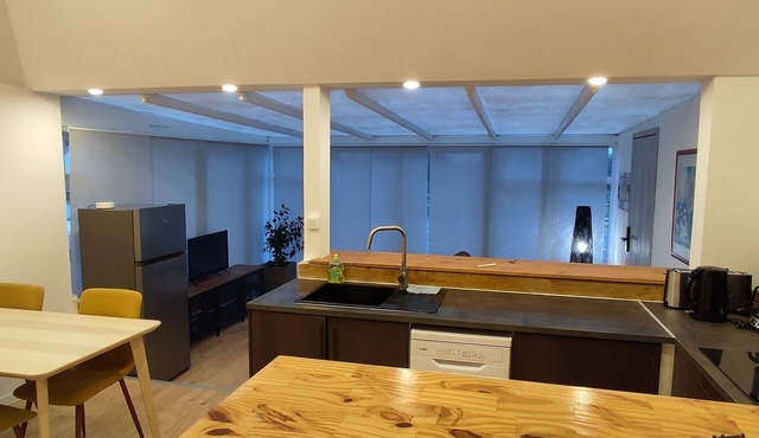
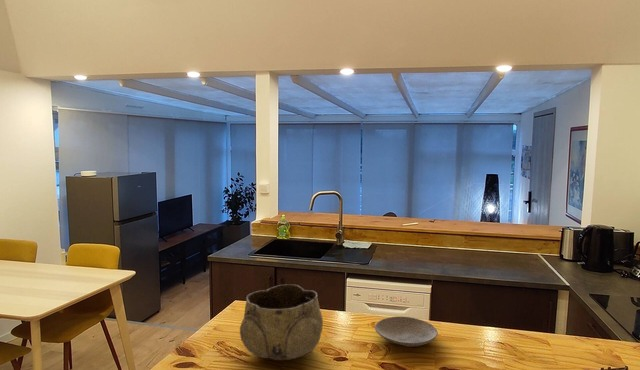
+ decorative bowl [239,283,324,361]
+ plate [374,316,439,348]
